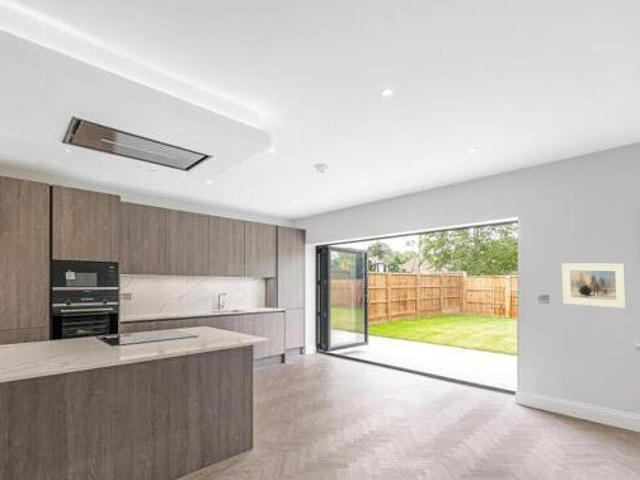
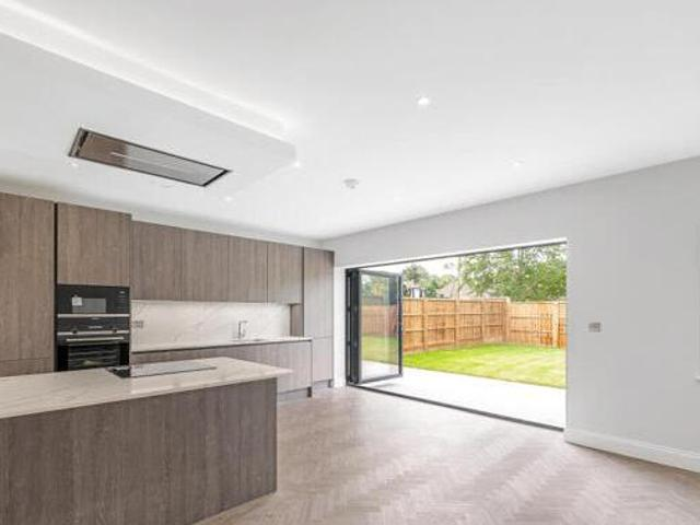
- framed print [561,262,627,309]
